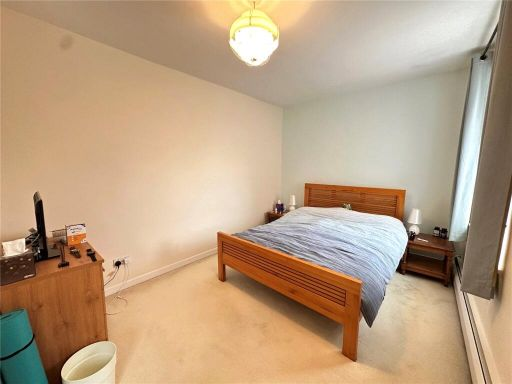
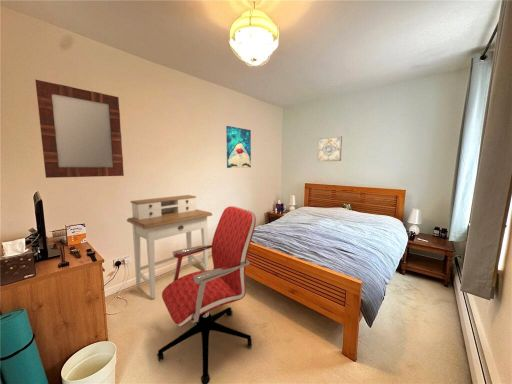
+ wall art [316,135,343,162]
+ office chair [156,205,257,384]
+ home mirror [34,79,125,179]
+ wall art [225,125,252,169]
+ desk [126,194,213,300]
